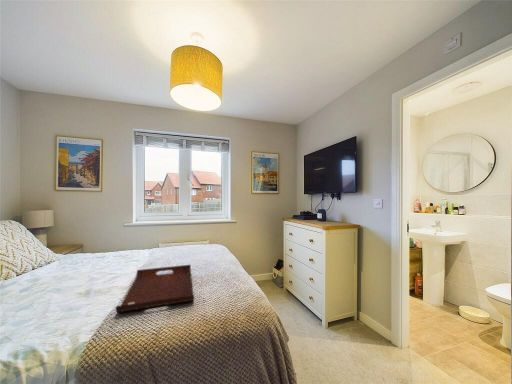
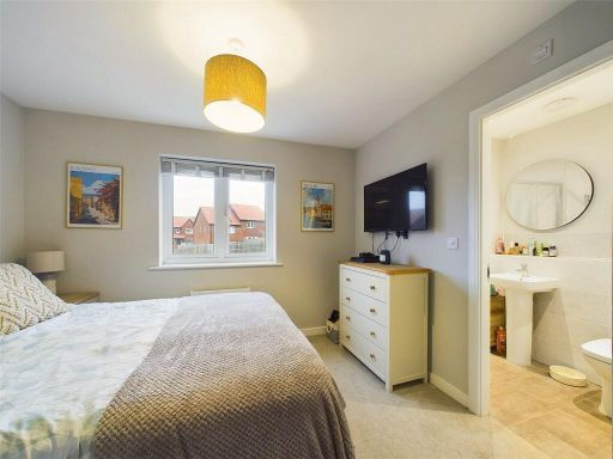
- serving tray [115,264,195,314]
